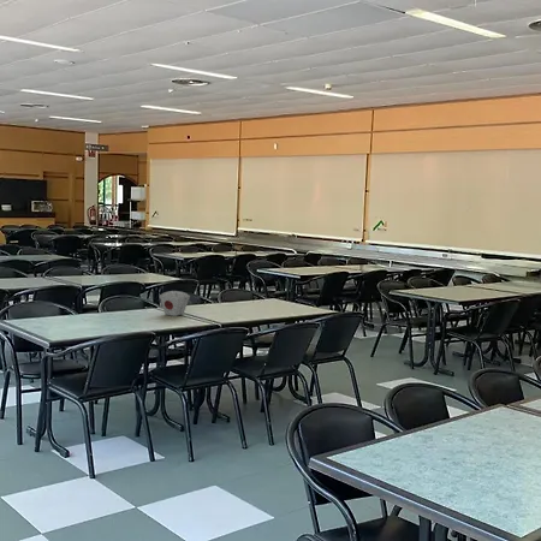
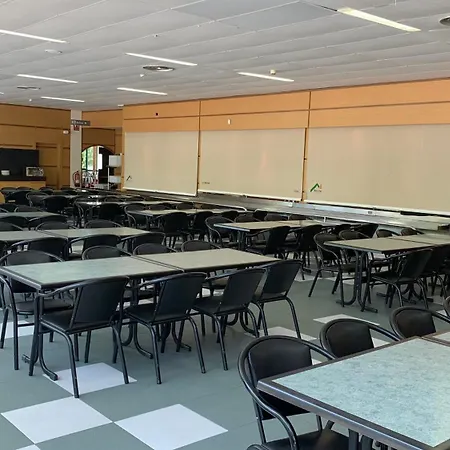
- takeout container [159,290,192,317]
